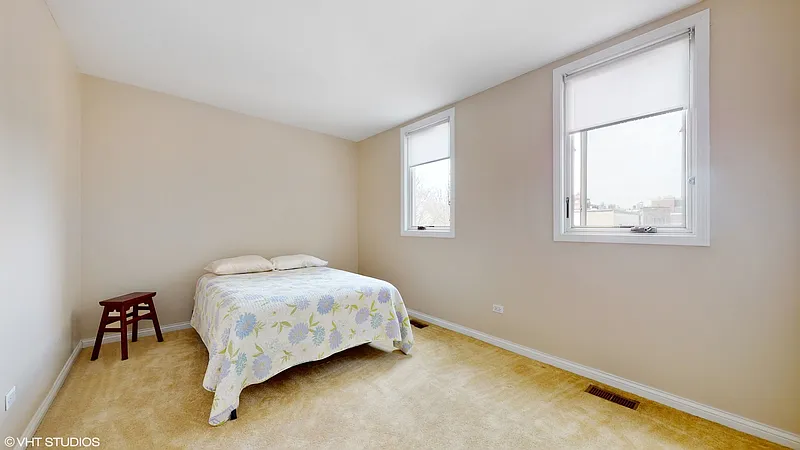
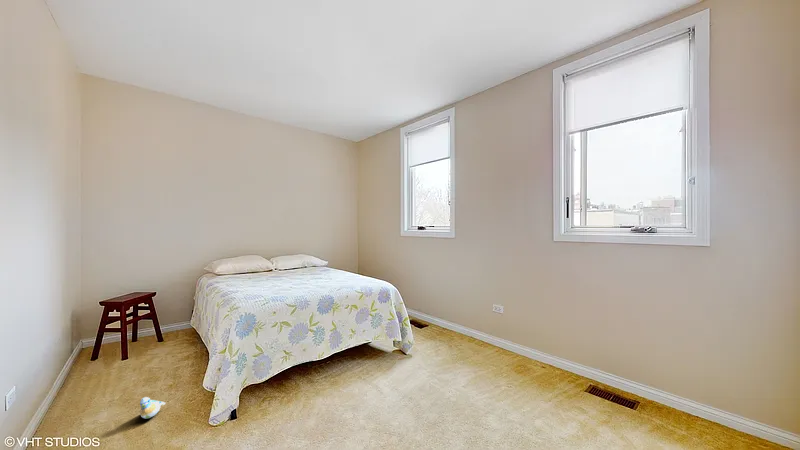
+ plush toy [139,396,167,419]
